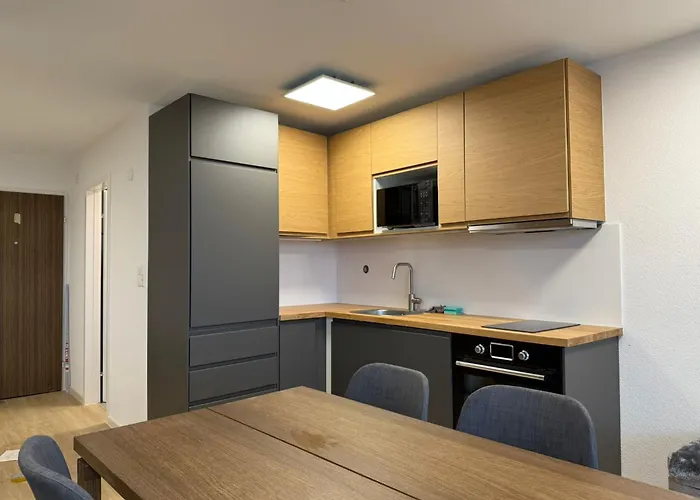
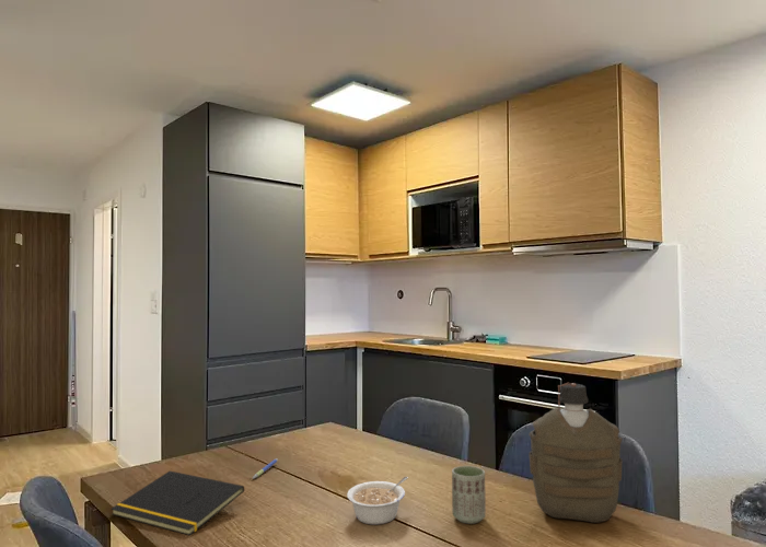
+ pen [252,457,279,480]
+ cup [451,465,487,525]
+ notepad [109,469,245,537]
+ water bottle [527,382,624,524]
+ legume [346,476,409,525]
